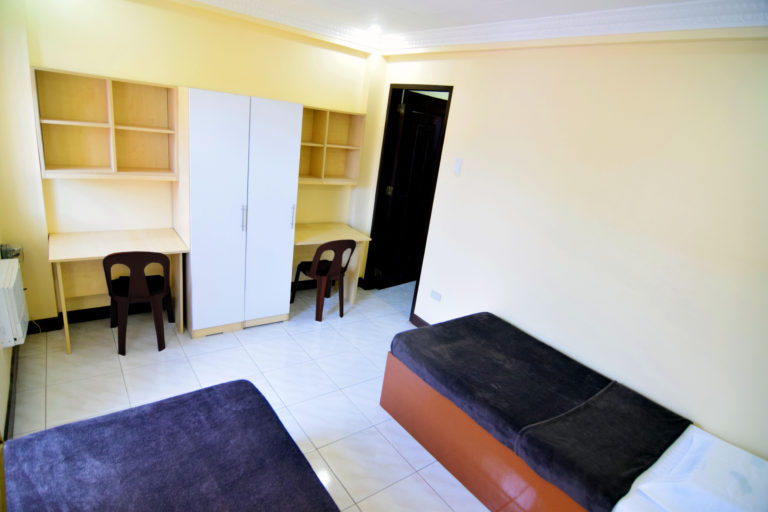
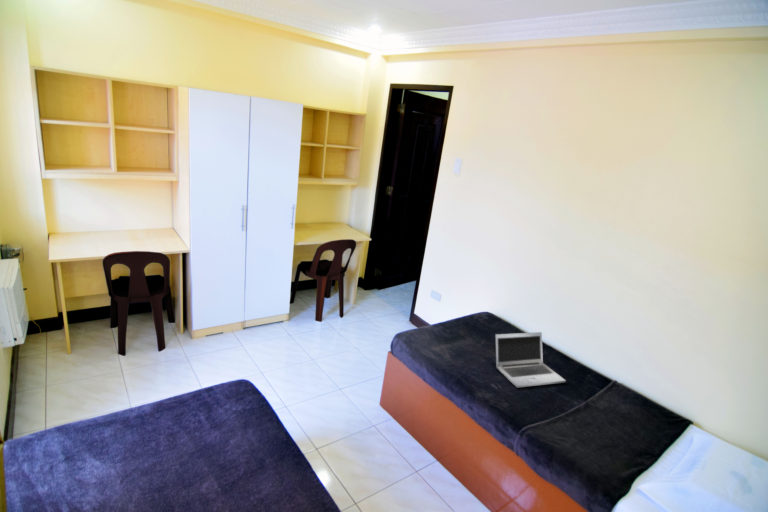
+ laptop [494,331,567,388]
